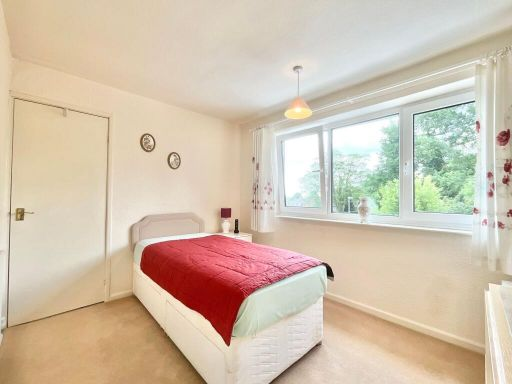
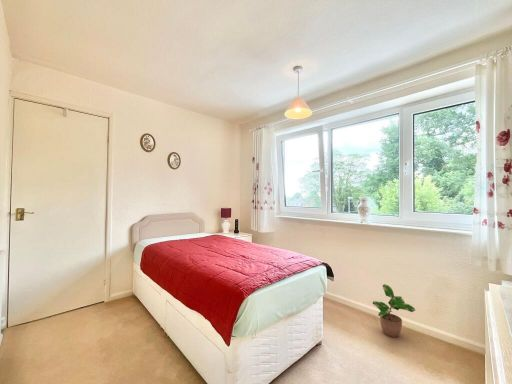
+ potted plant [372,283,416,338]
